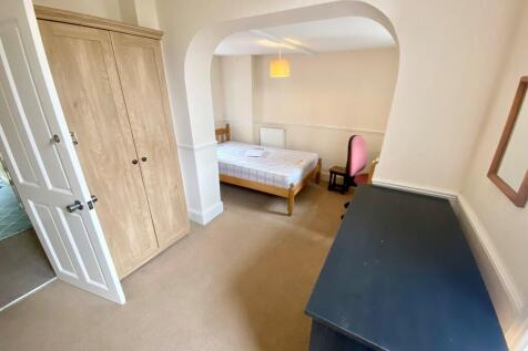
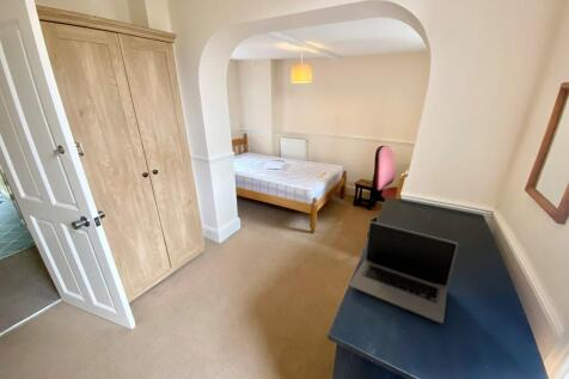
+ laptop [348,220,459,324]
